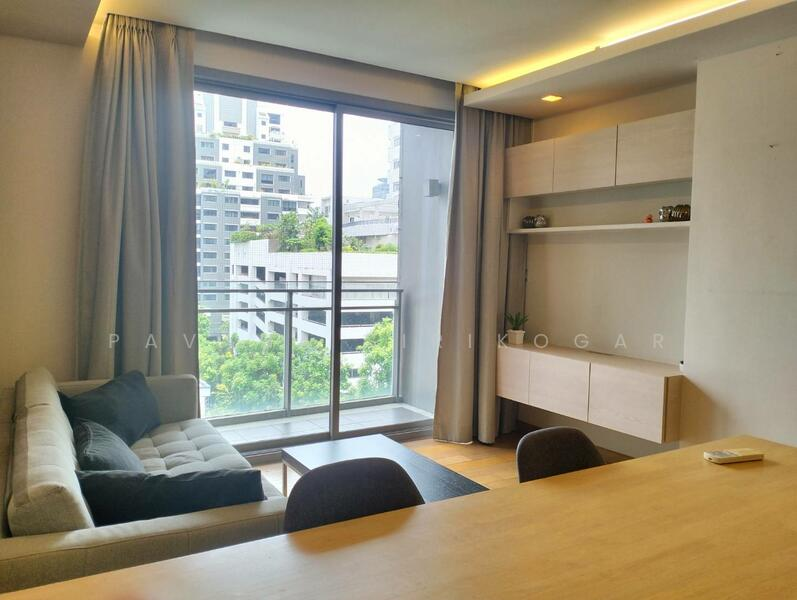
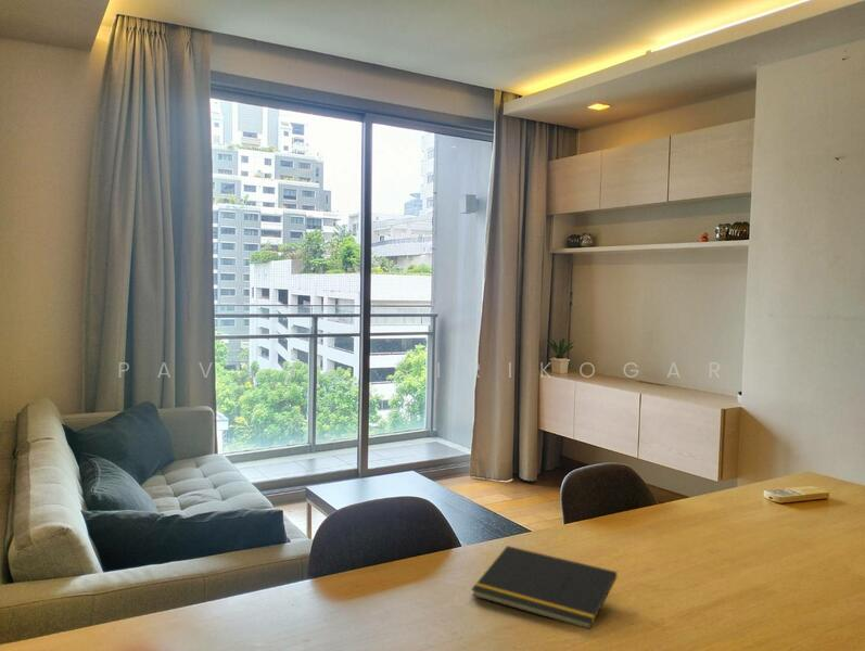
+ notepad [470,545,618,630]
